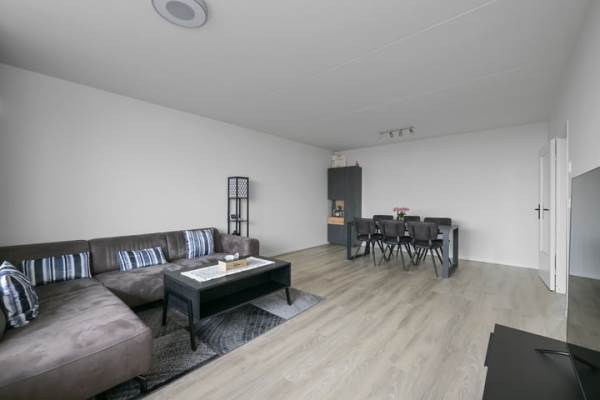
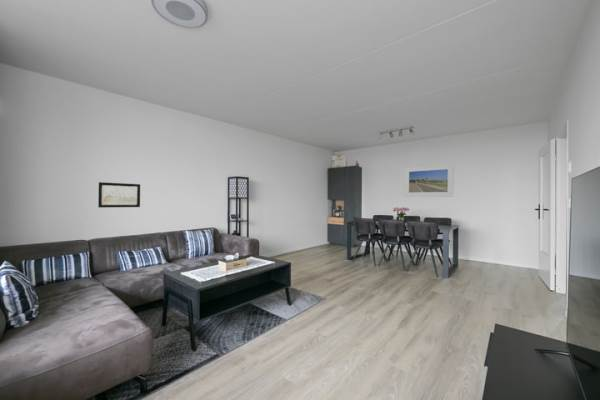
+ wall art [97,181,141,209]
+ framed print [403,163,454,198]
